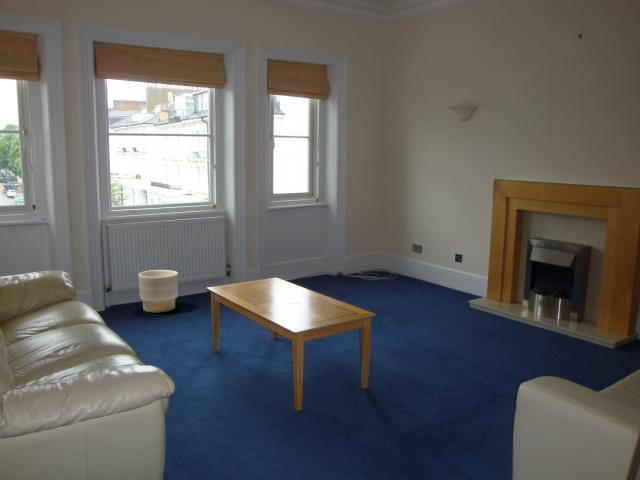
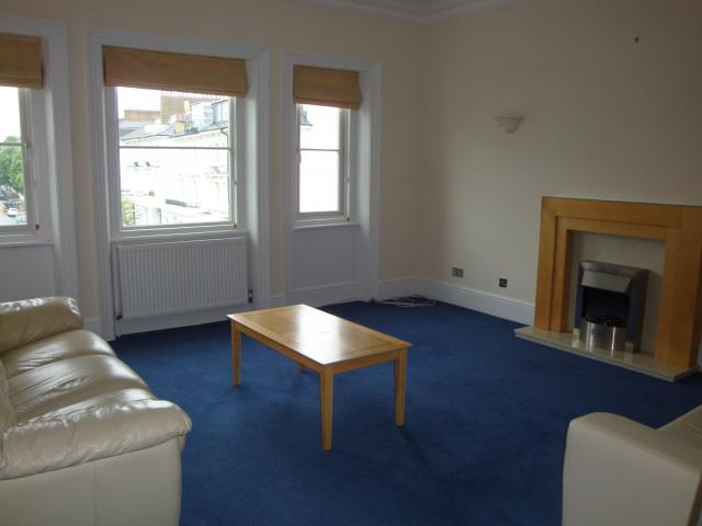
- planter [137,269,179,313]
